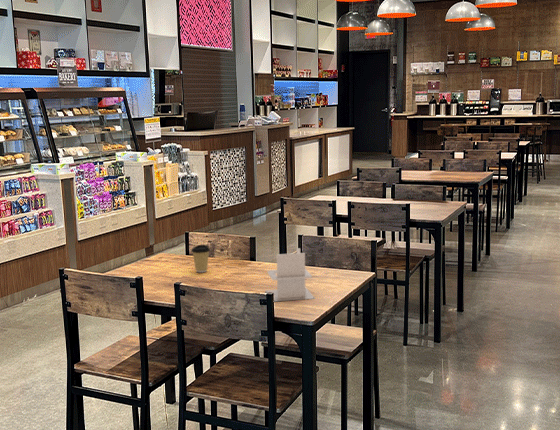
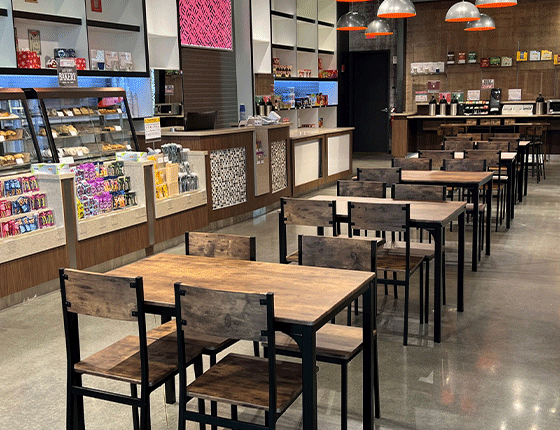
- napkin holder [264,247,315,302]
- coffee cup [190,244,211,273]
